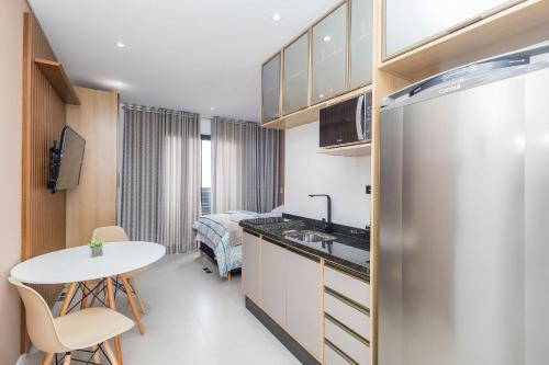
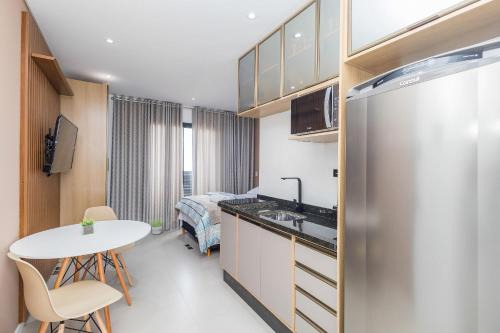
+ potted plant [147,217,166,235]
